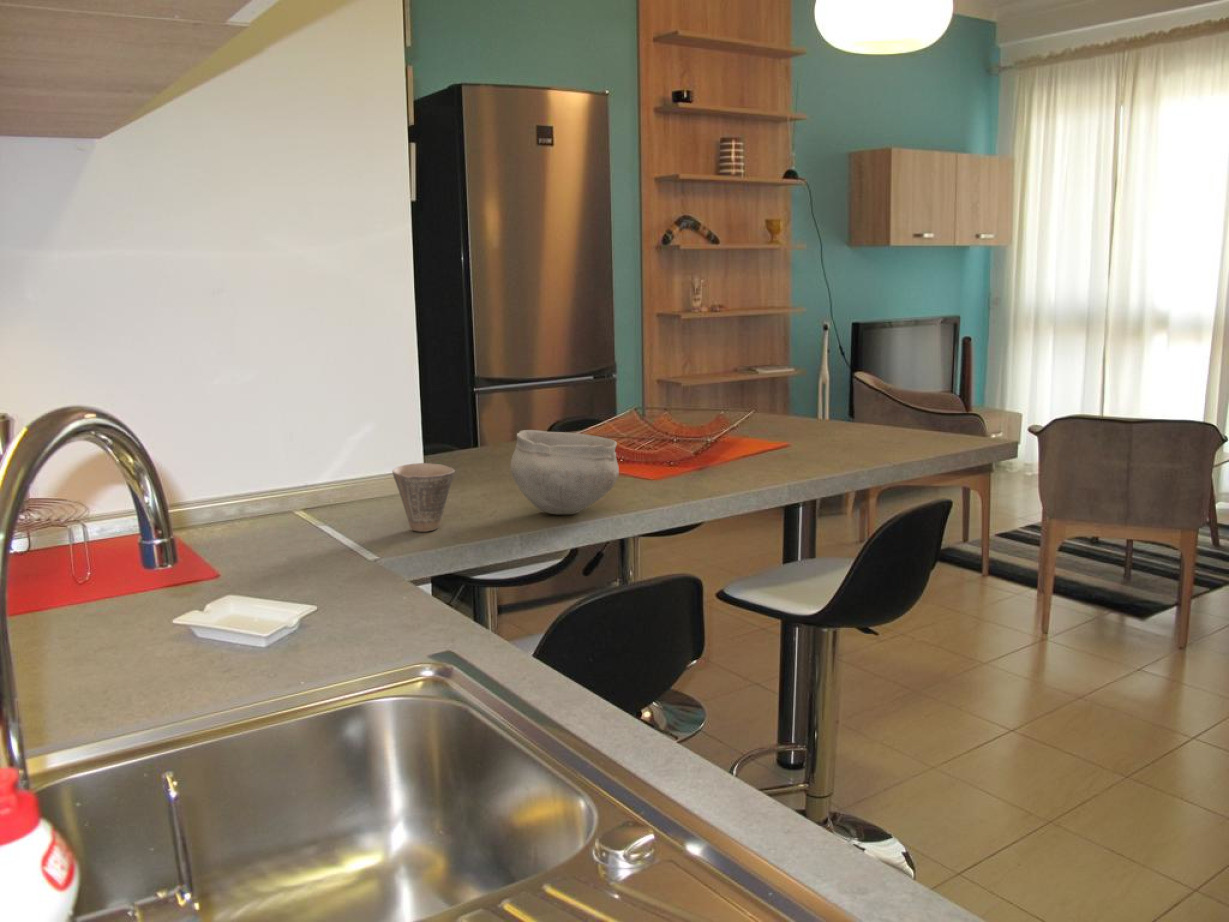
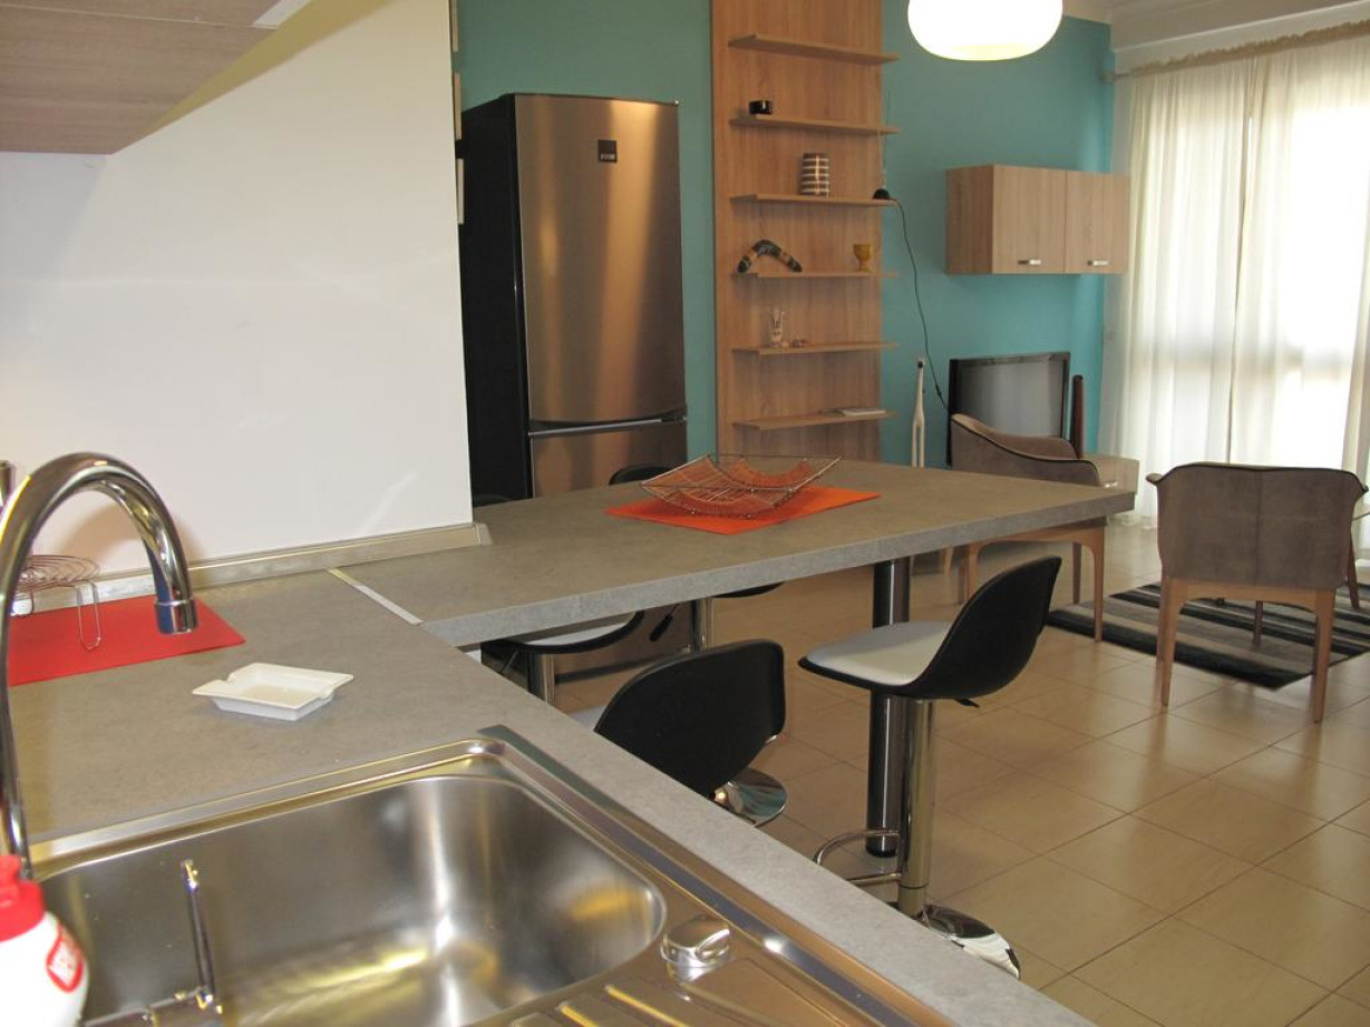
- bowl [510,429,620,515]
- cup [391,462,456,533]
